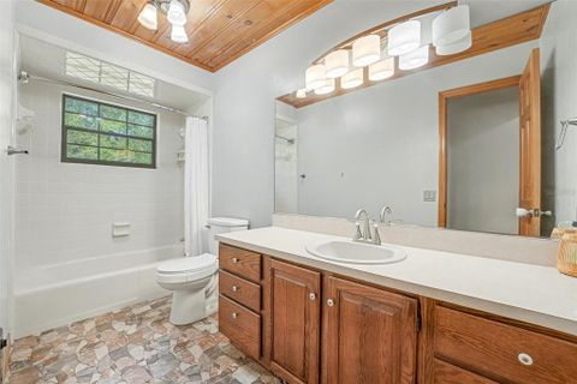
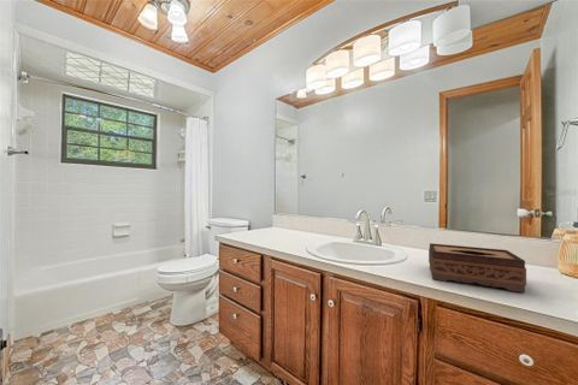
+ tissue box [427,242,527,294]
